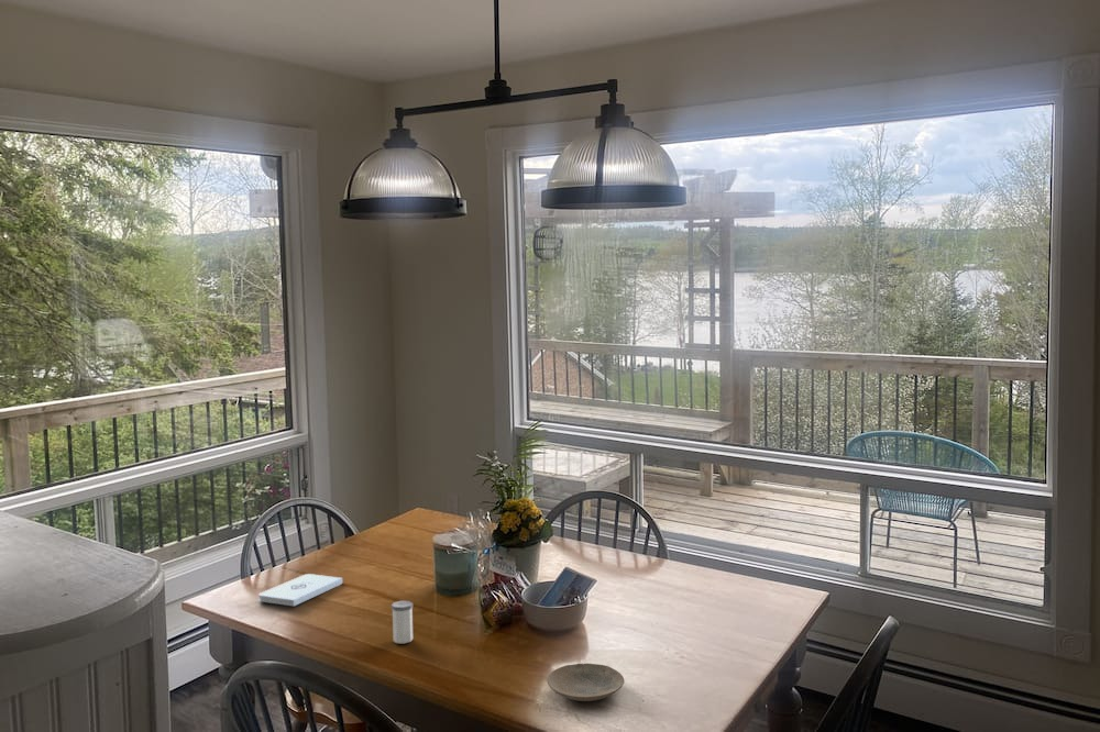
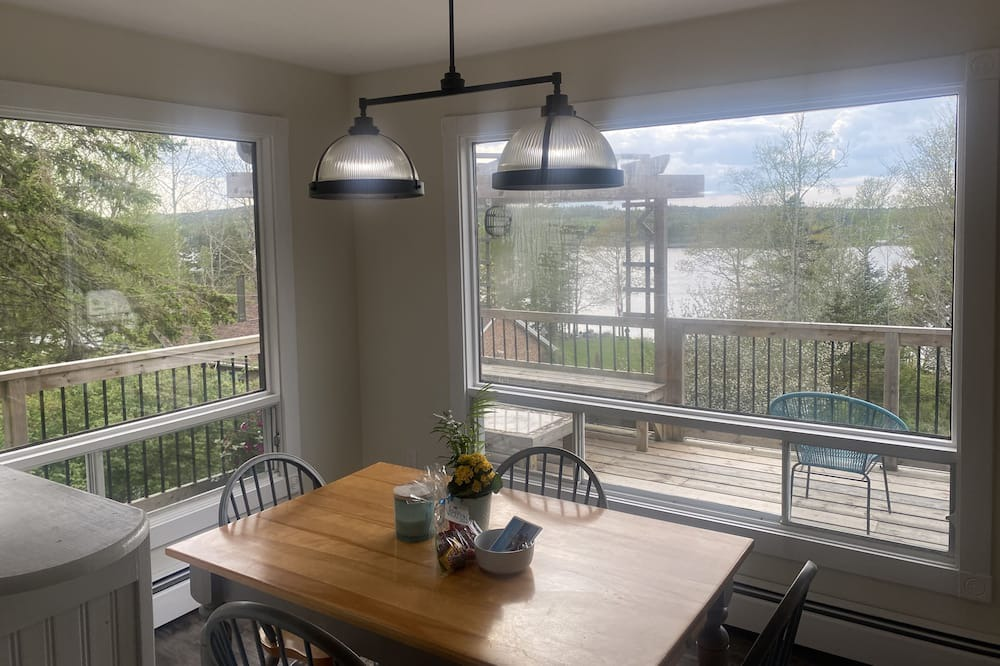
- plate [546,663,625,702]
- notepad [257,573,343,607]
- salt shaker [391,600,414,644]
